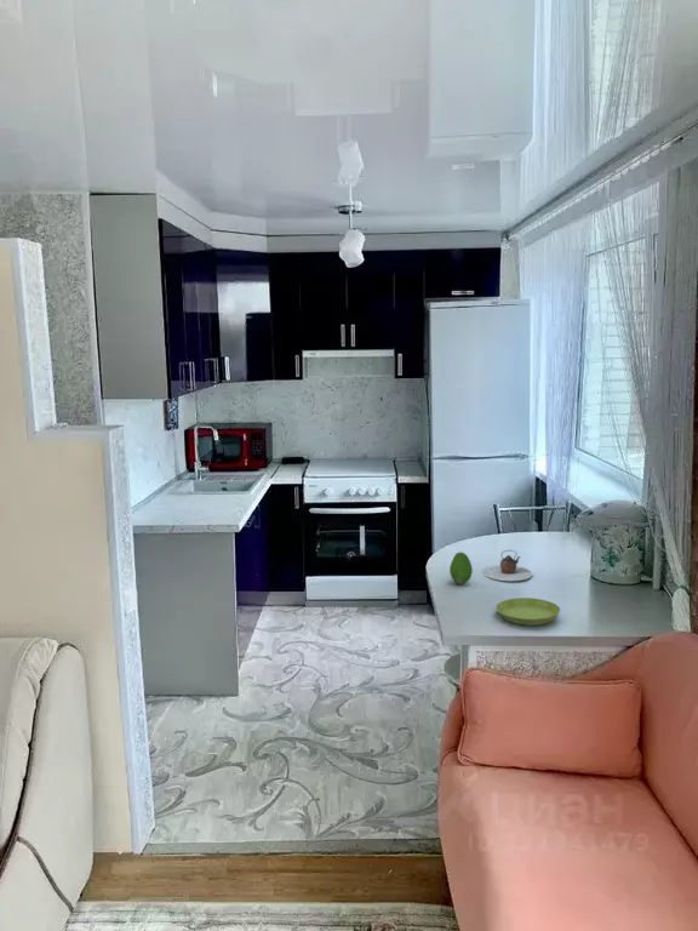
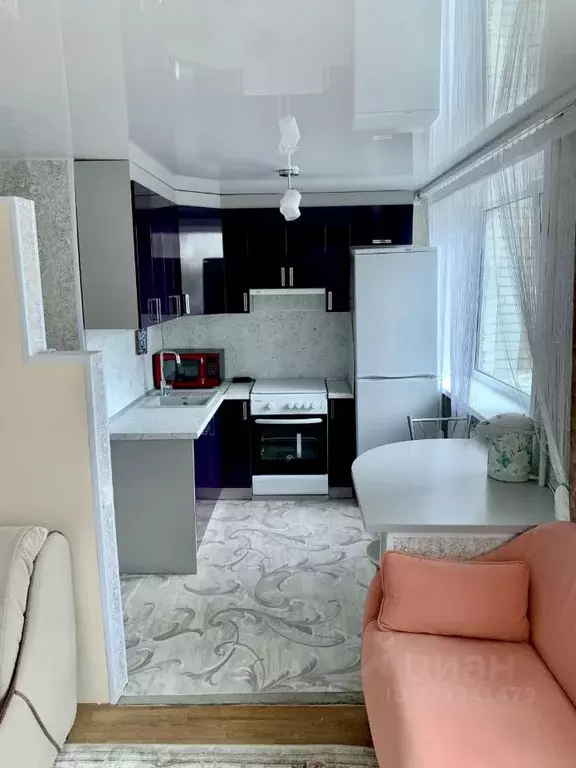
- saucer [494,596,561,627]
- teapot [481,549,534,582]
- fruit [448,550,474,586]
